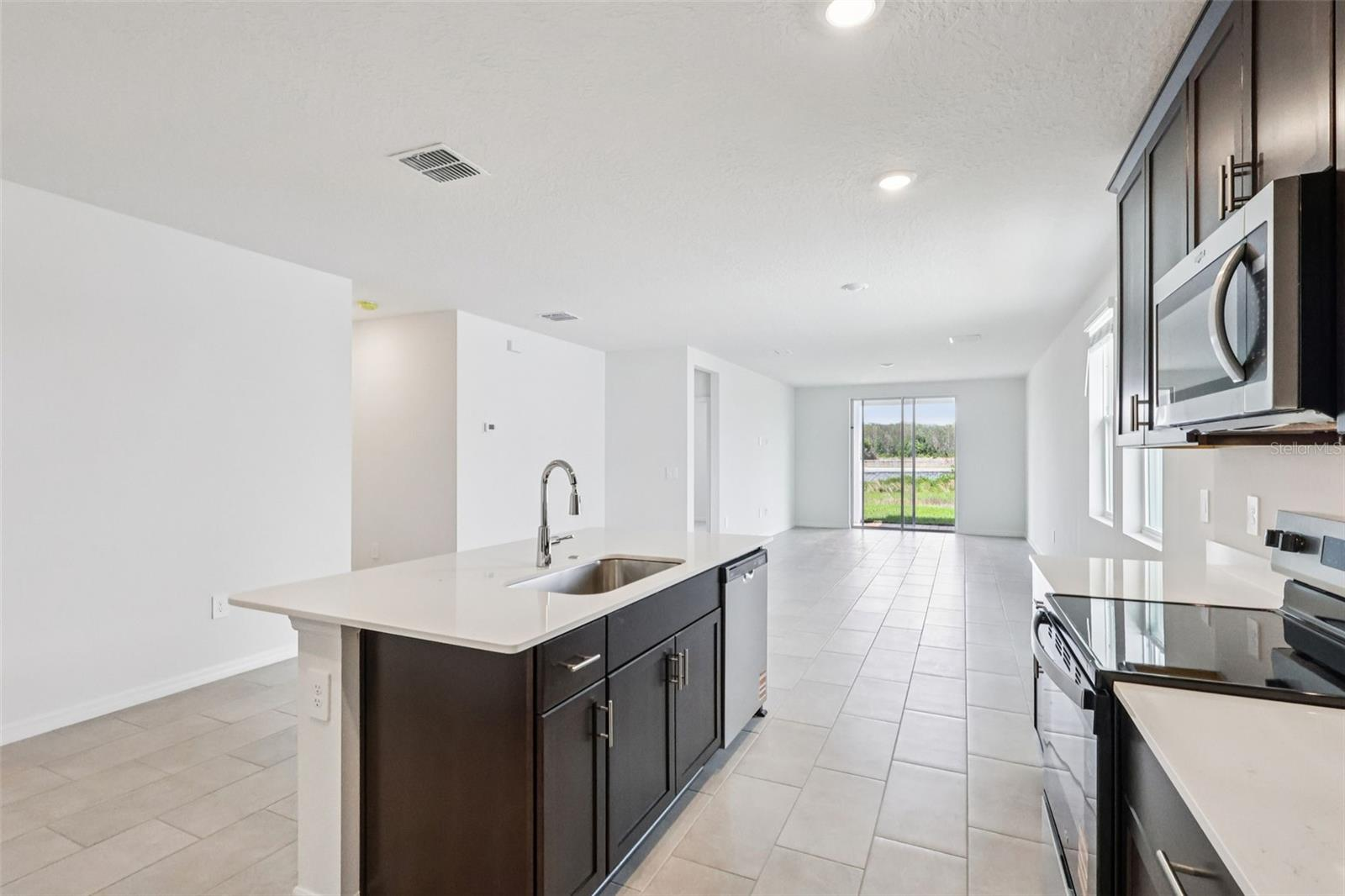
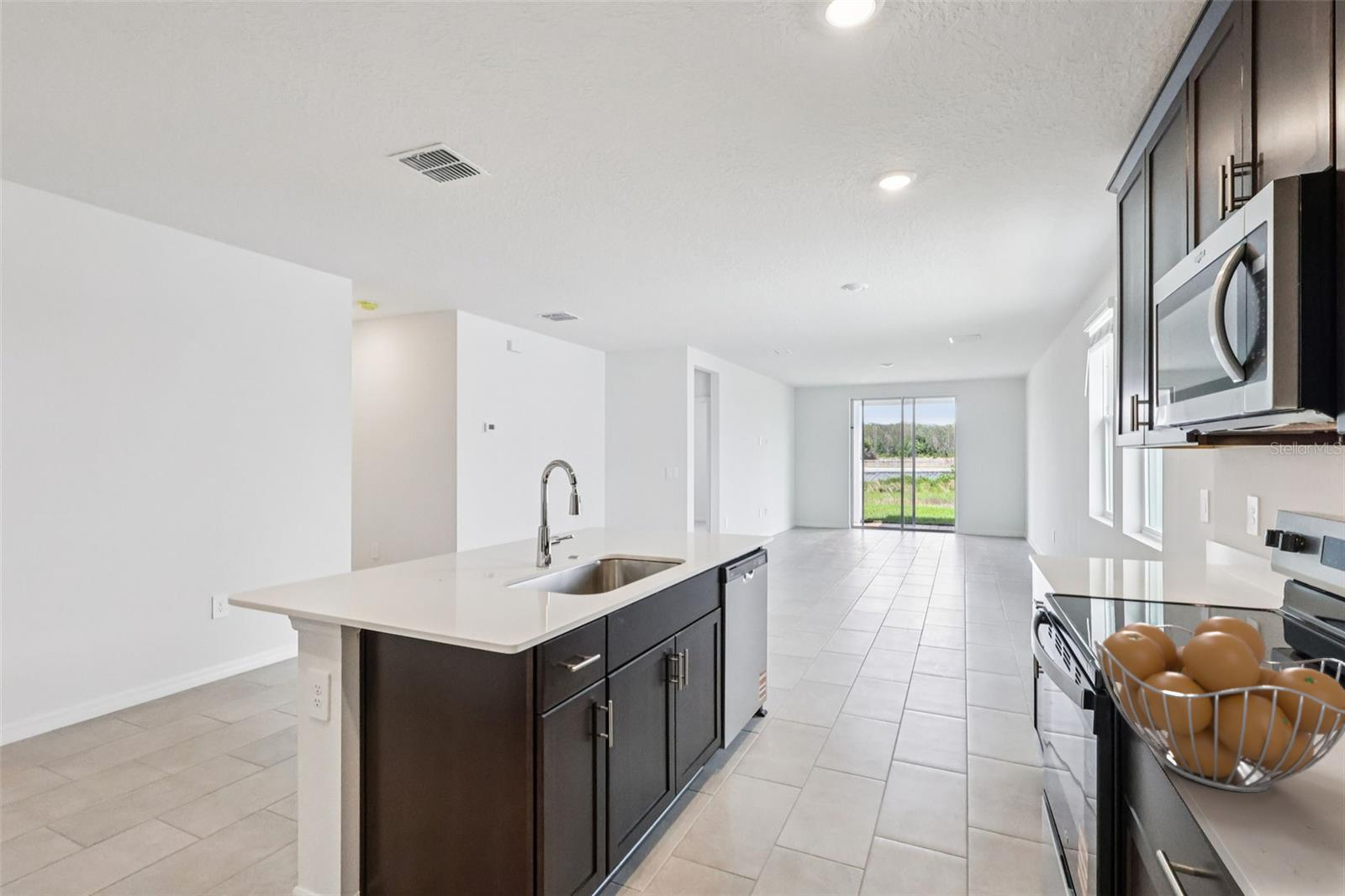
+ fruit basket [1093,615,1345,793]
